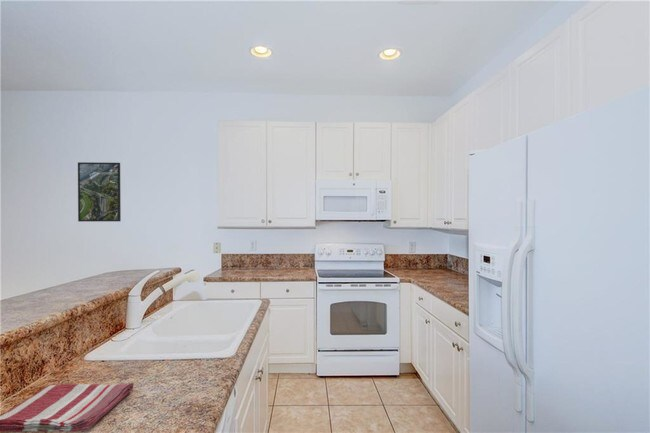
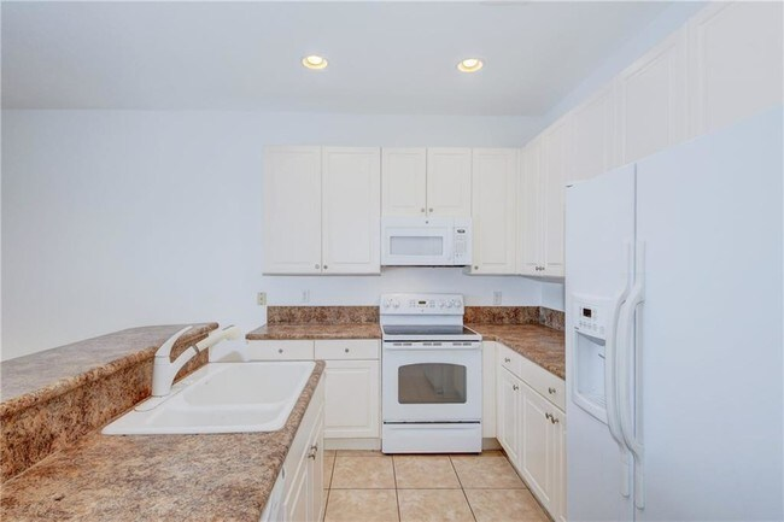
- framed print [77,161,122,222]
- dish towel [0,382,135,433]
